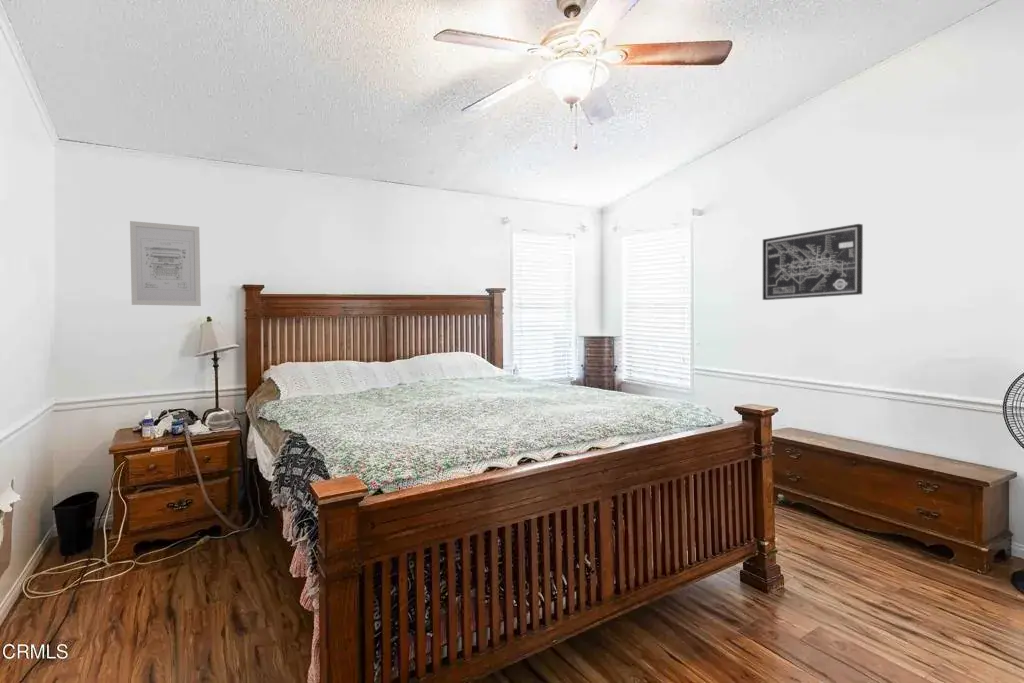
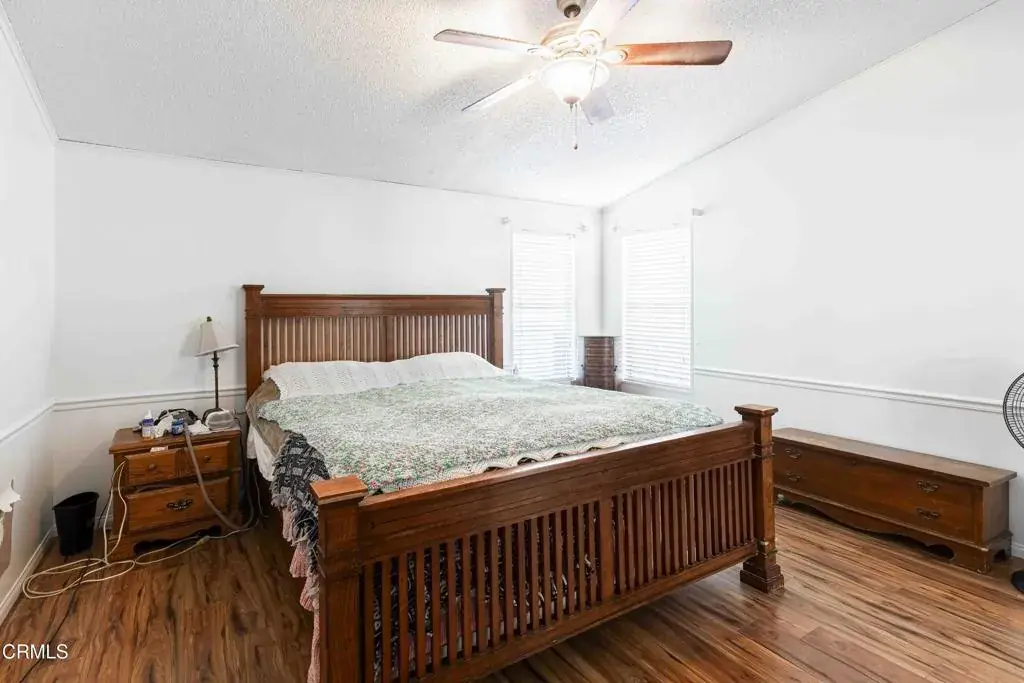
- wall art [129,220,202,307]
- wall art [762,223,864,301]
